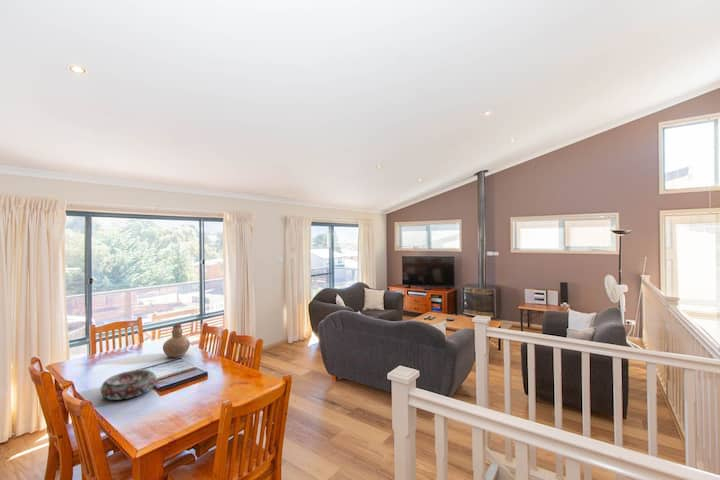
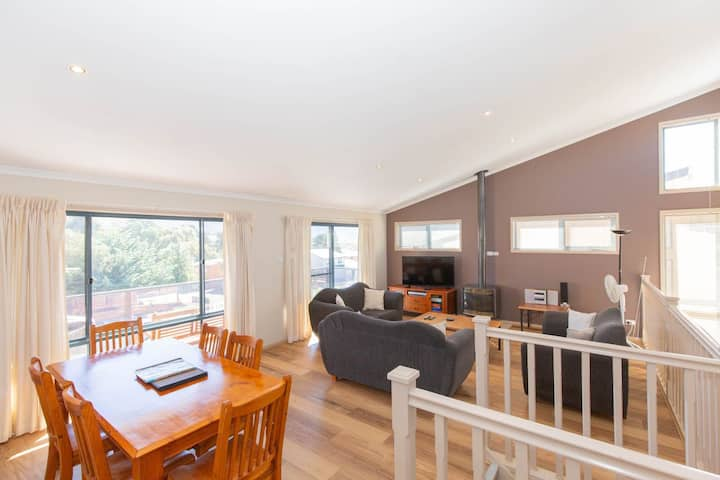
- vase [162,323,191,359]
- decorative bowl [99,369,157,401]
